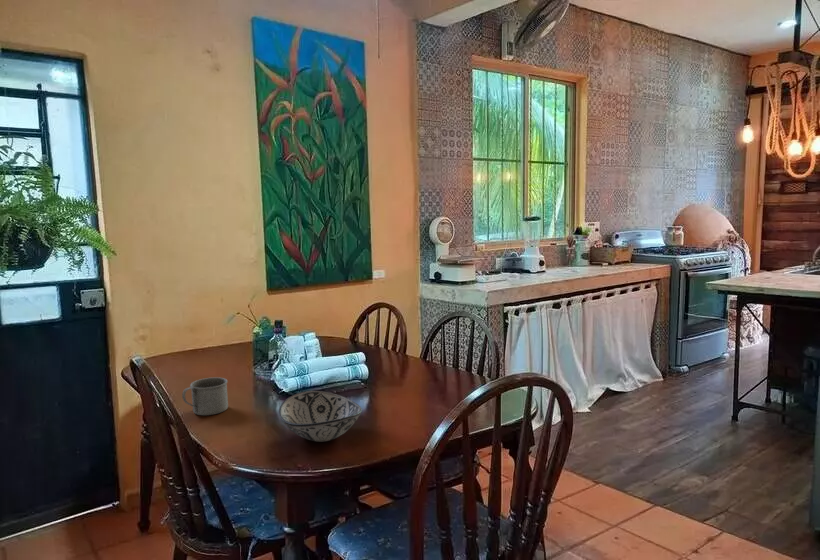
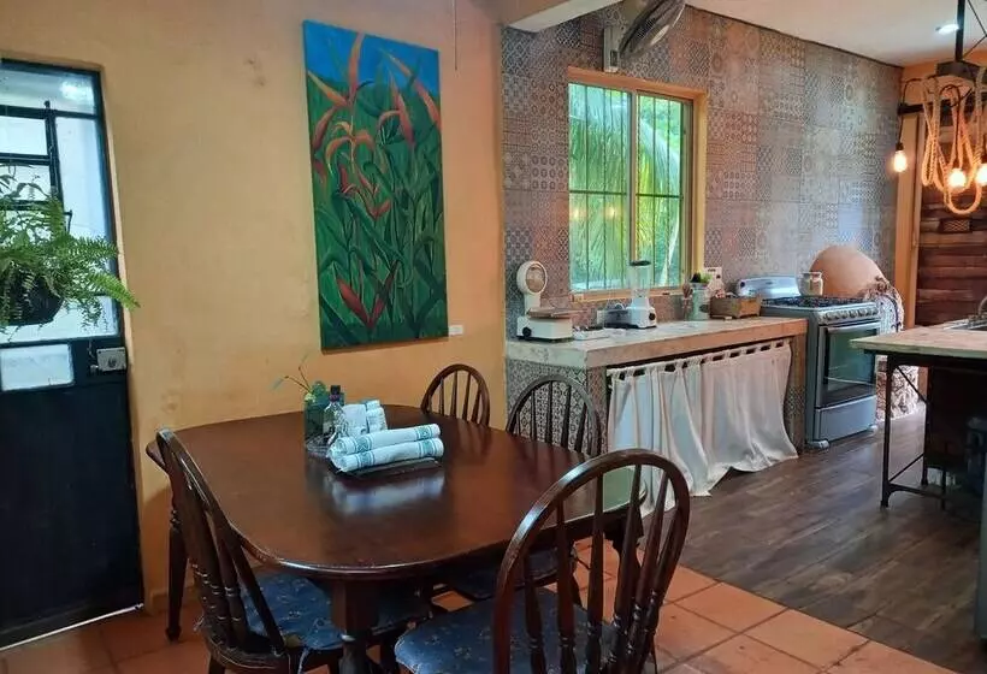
- decorative bowl [278,390,363,443]
- mug [181,376,229,416]
